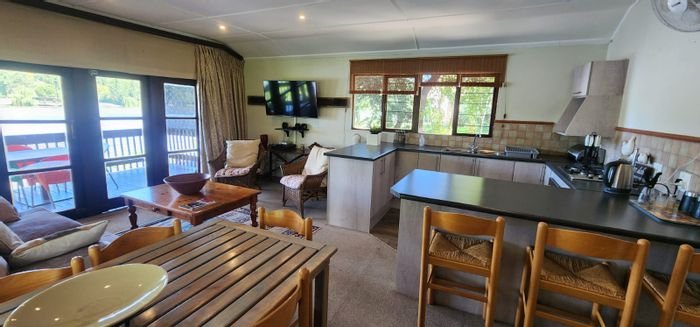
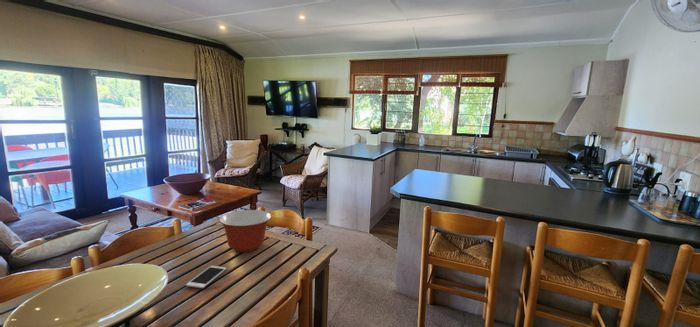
+ cell phone [185,265,228,289]
+ mixing bowl [218,209,272,253]
